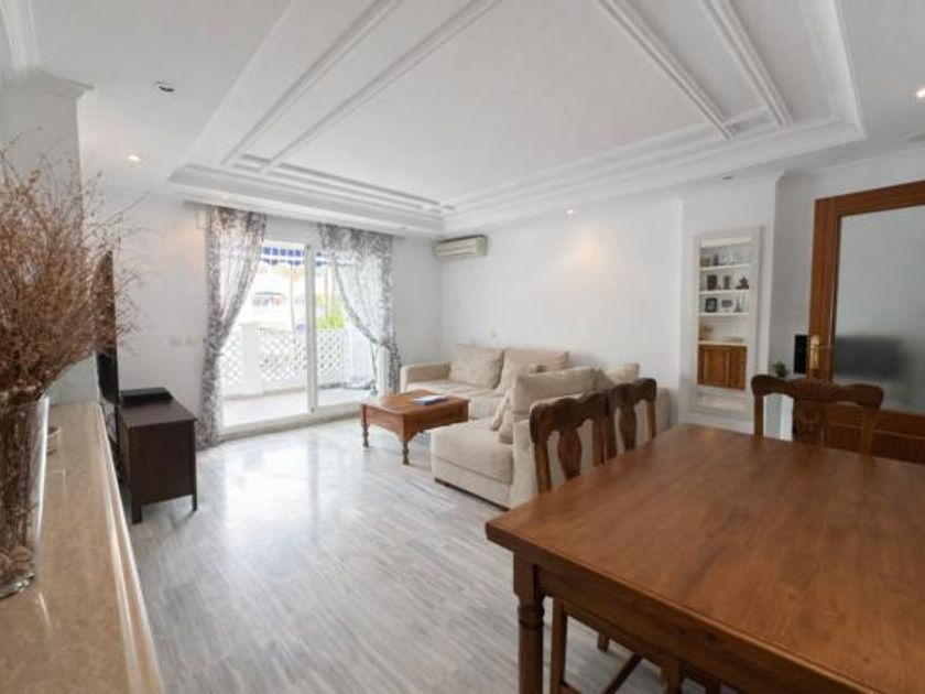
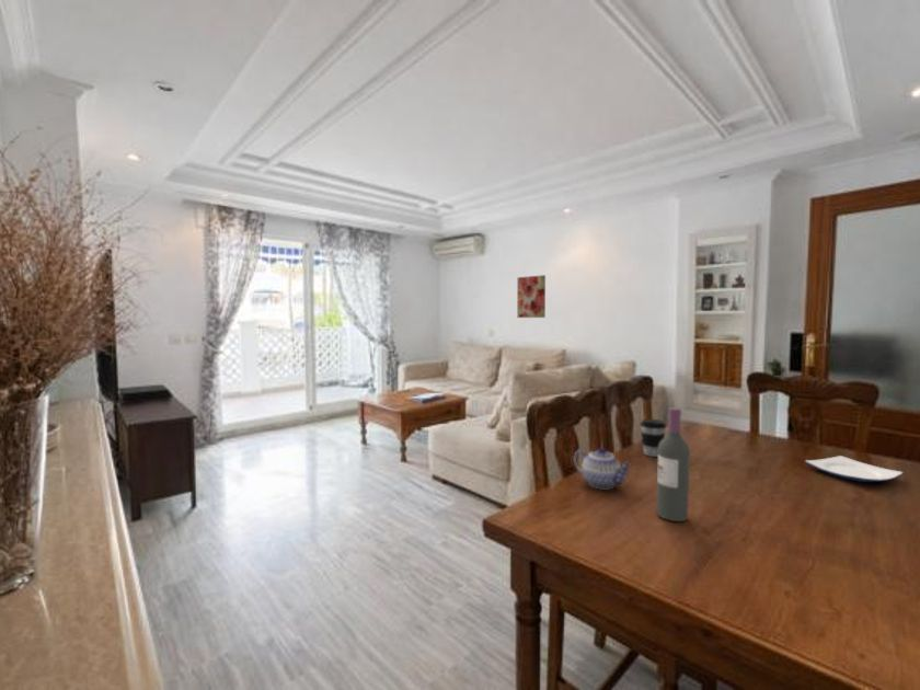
+ coffee cup [639,418,667,458]
+ teapot [572,447,633,490]
+ wine bottle [656,406,691,522]
+ plate [804,455,904,483]
+ wall art [516,274,547,319]
